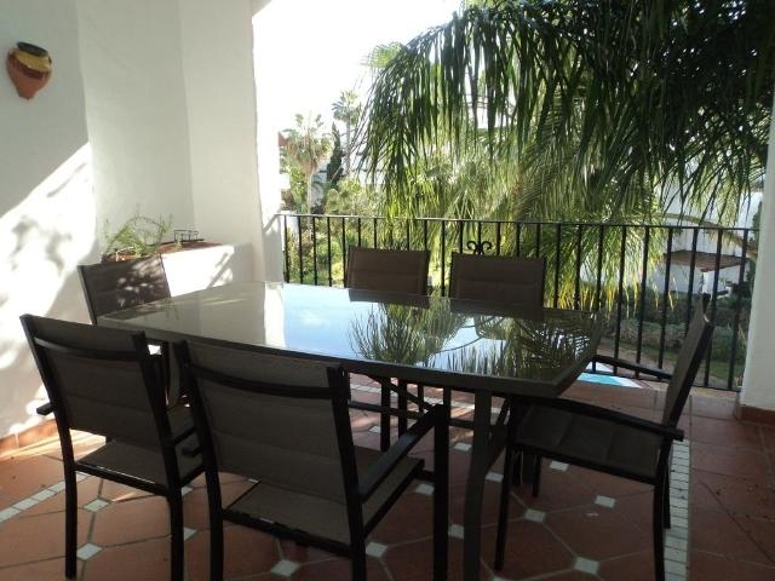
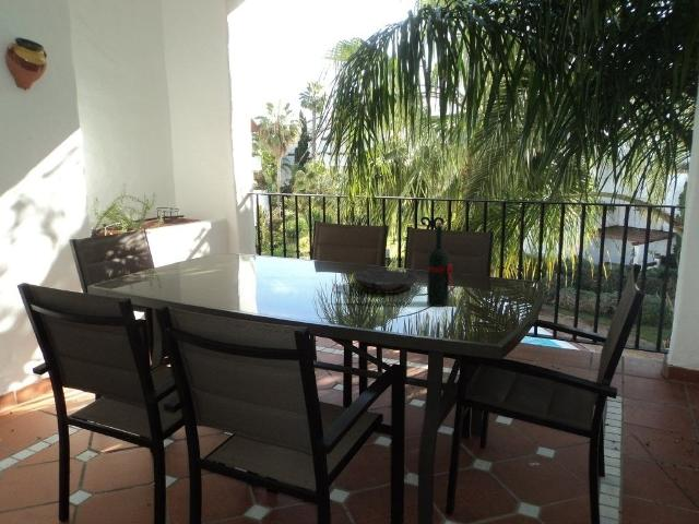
+ wine bottle [426,222,455,308]
+ bowl [352,269,420,295]
